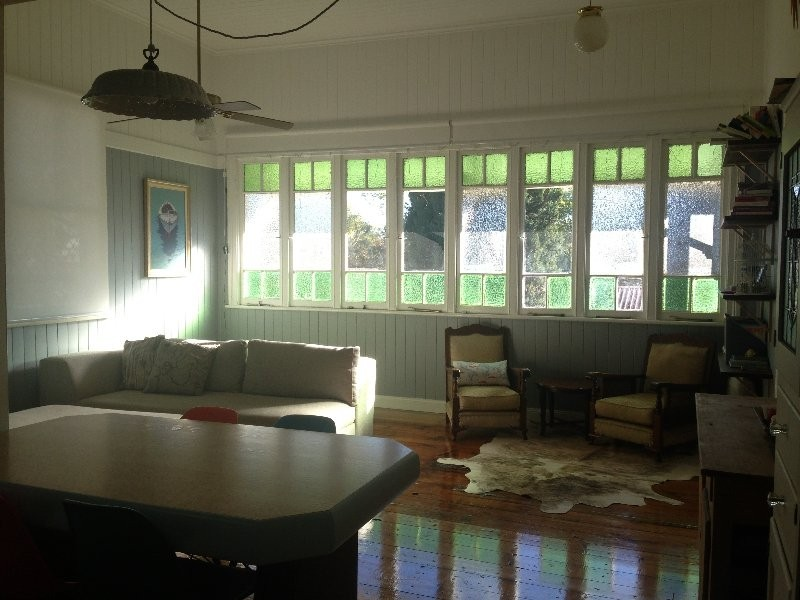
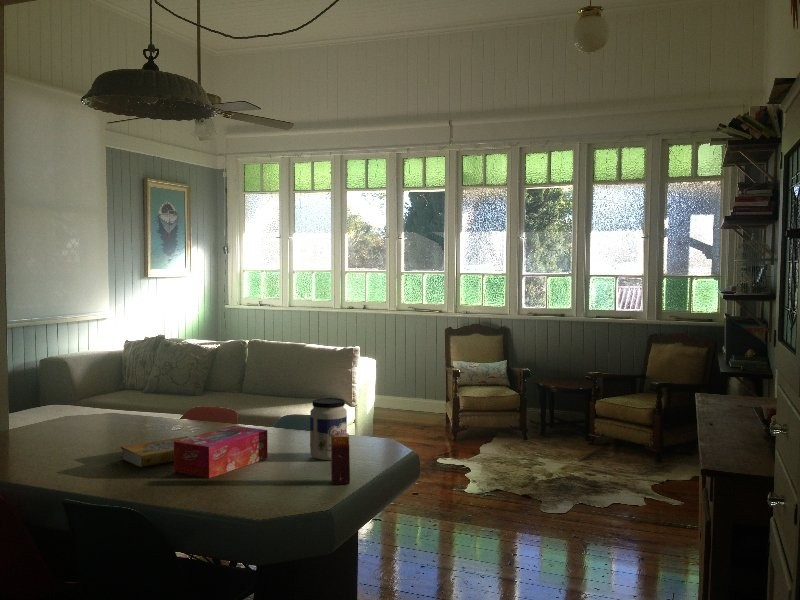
+ jar [309,397,348,461]
+ tissue box [173,425,268,479]
+ book [120,435,190,468]
+ candle [330,432,351,486]
